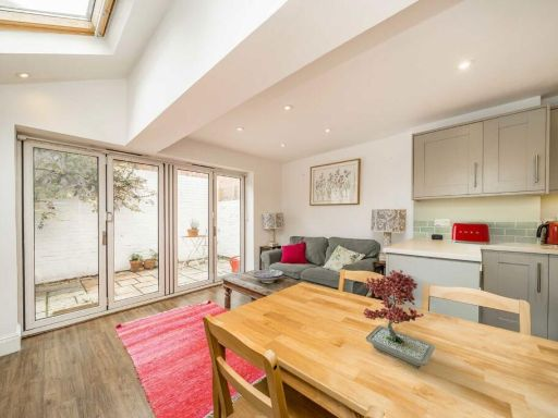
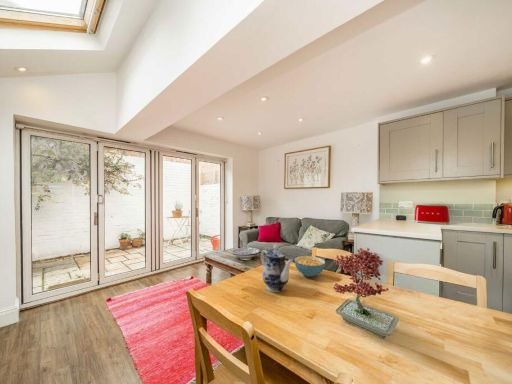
+ teapot [260,244,294,293]
+ cereal bowl [294,255,326,278]
